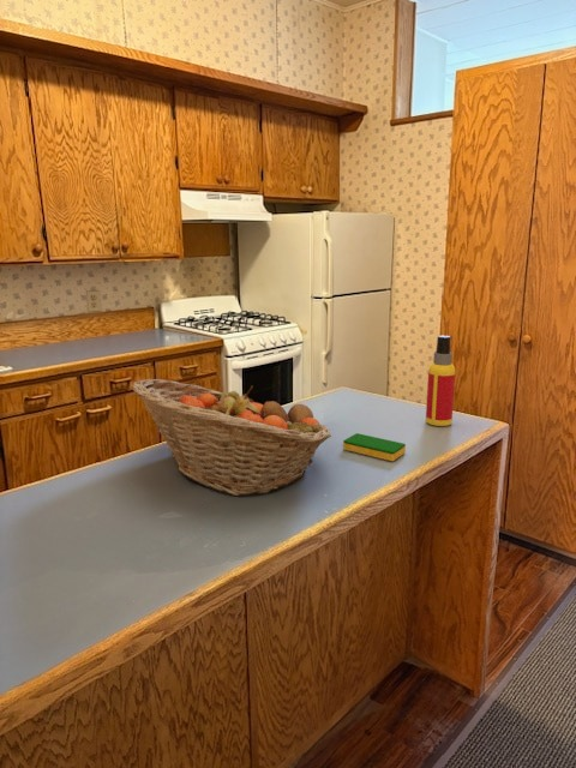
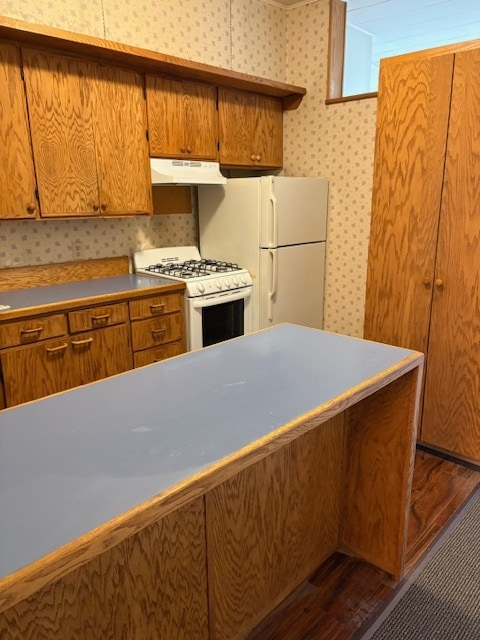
- spray bottle [425,335,456,427]
- fruit basket [131,378,332,497]
- dish sponge [342,432,407,462]
